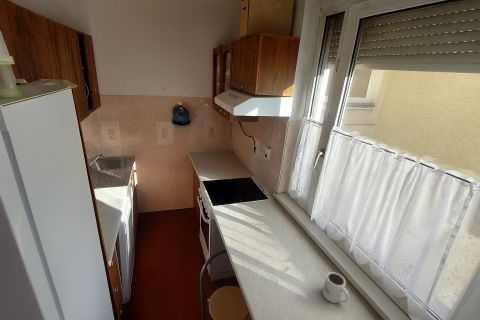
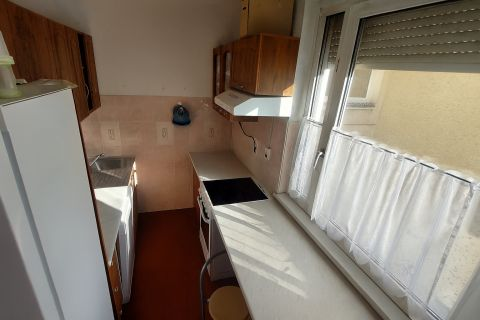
- mug [322,271,350,304]
